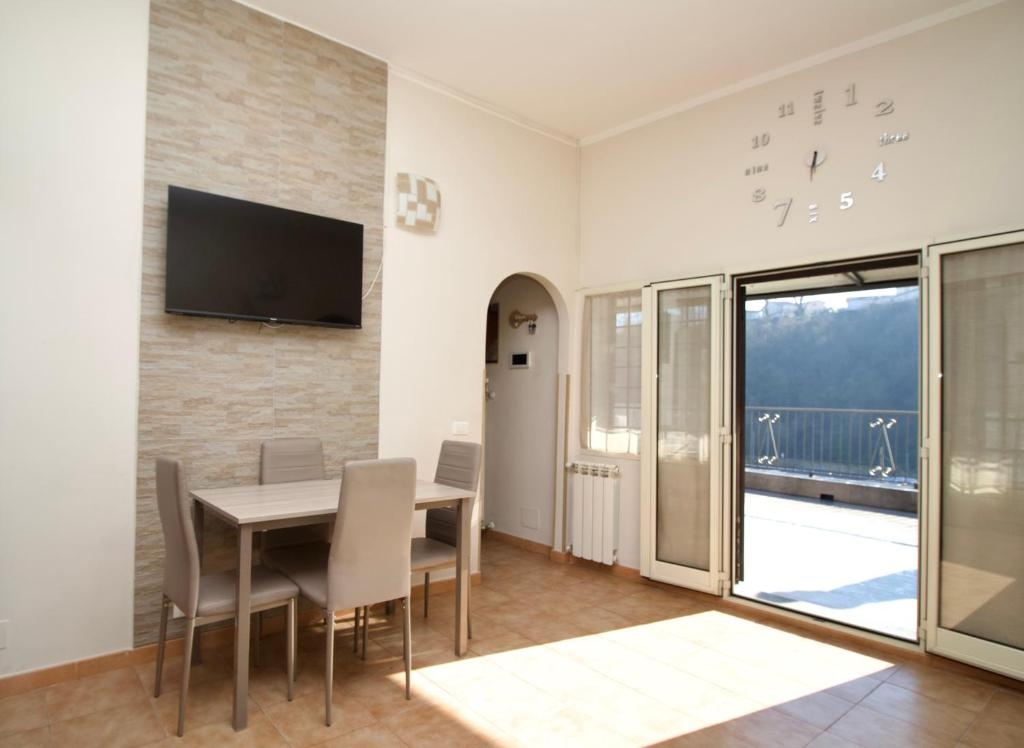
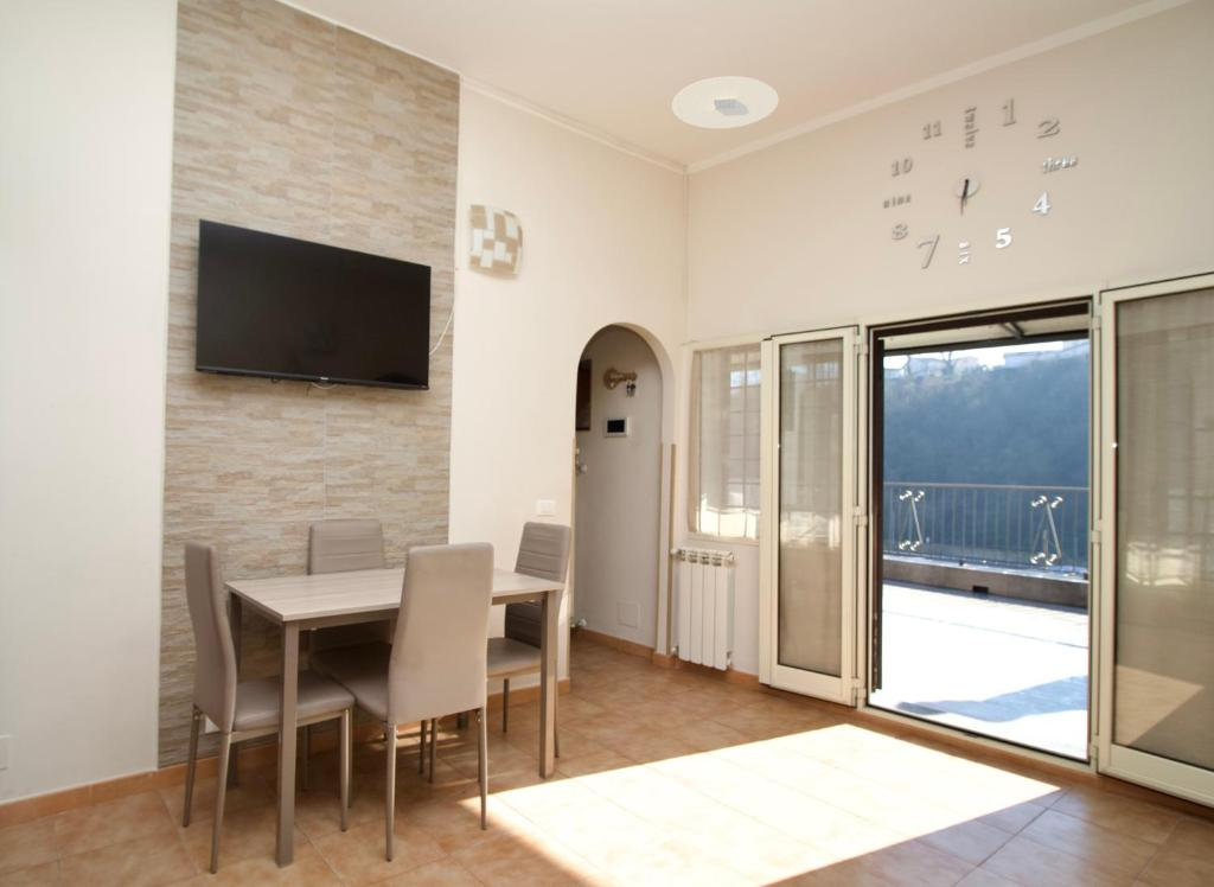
+ ceiling light [671,75,780,130]
